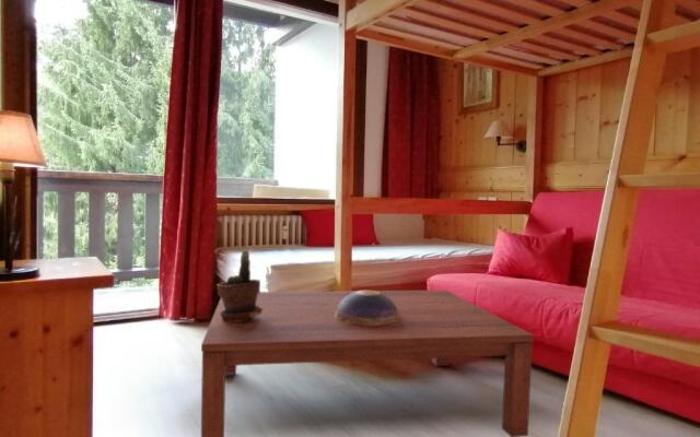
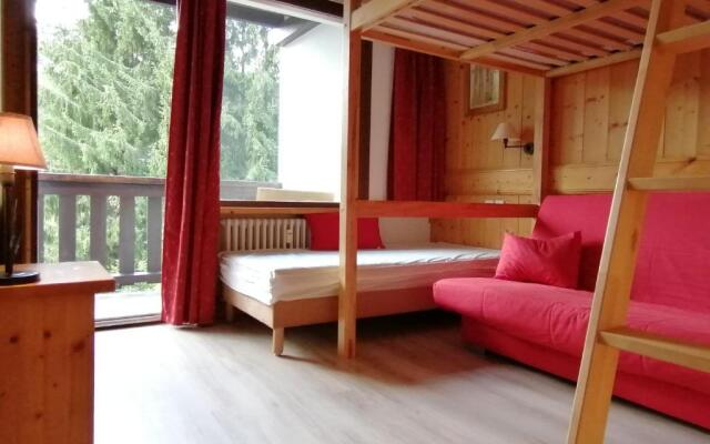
- potted plant [215,248,262,322]
- coffee table [200,290,535,437]
- decorative bowl [335,290,399,326]
